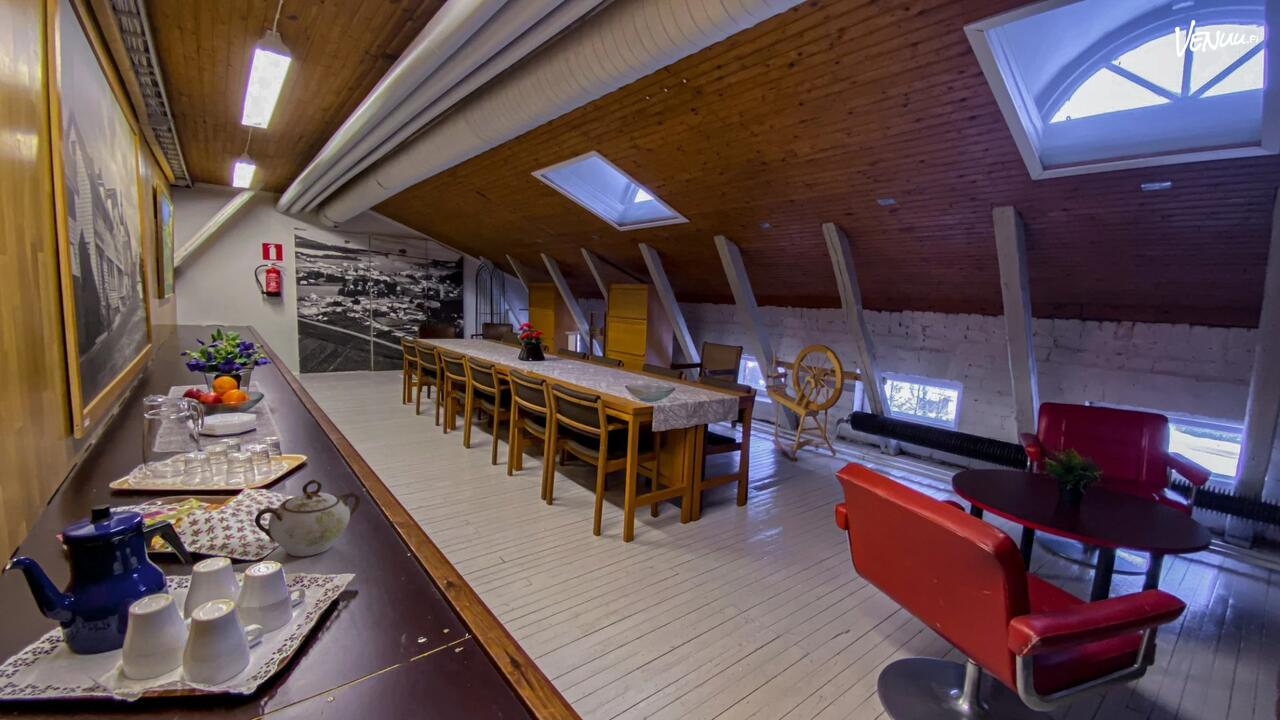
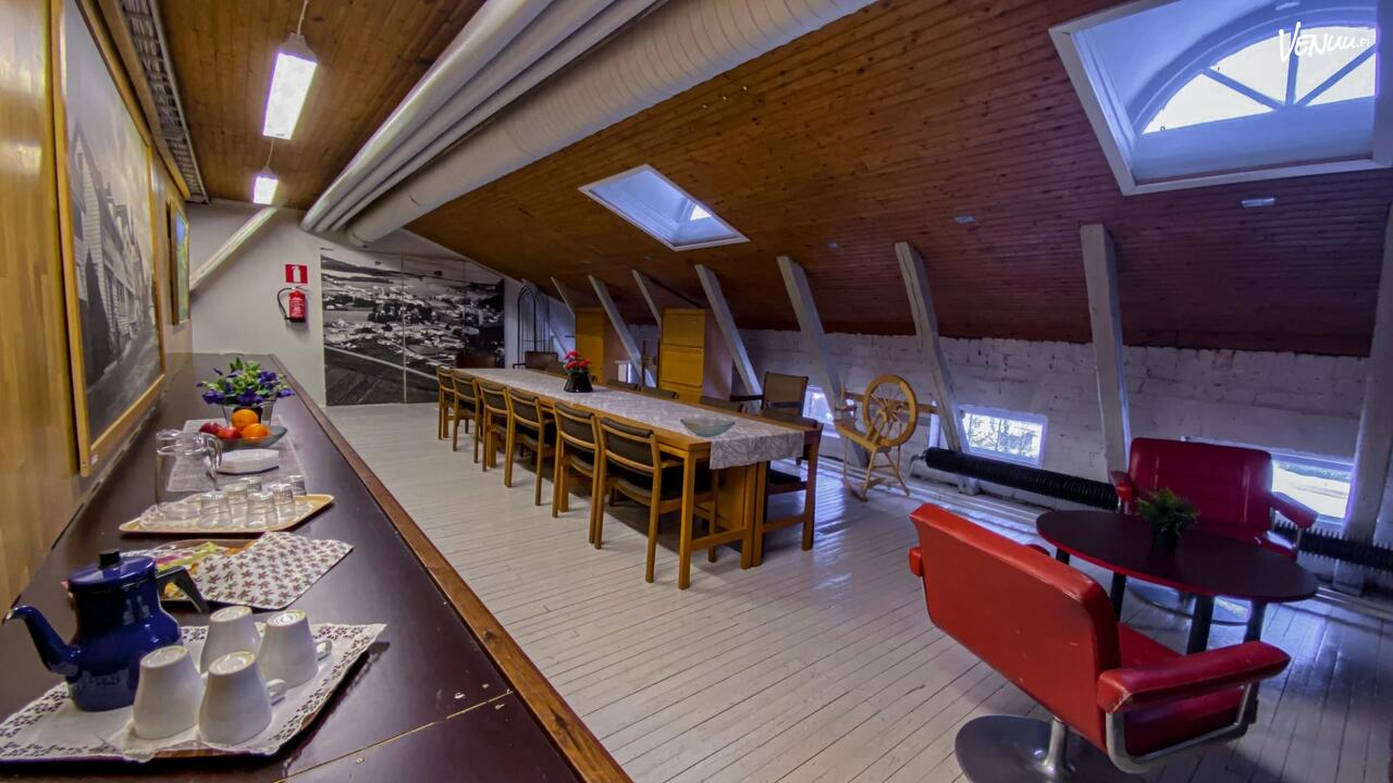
- sugar bowl [254,478,361,557]
